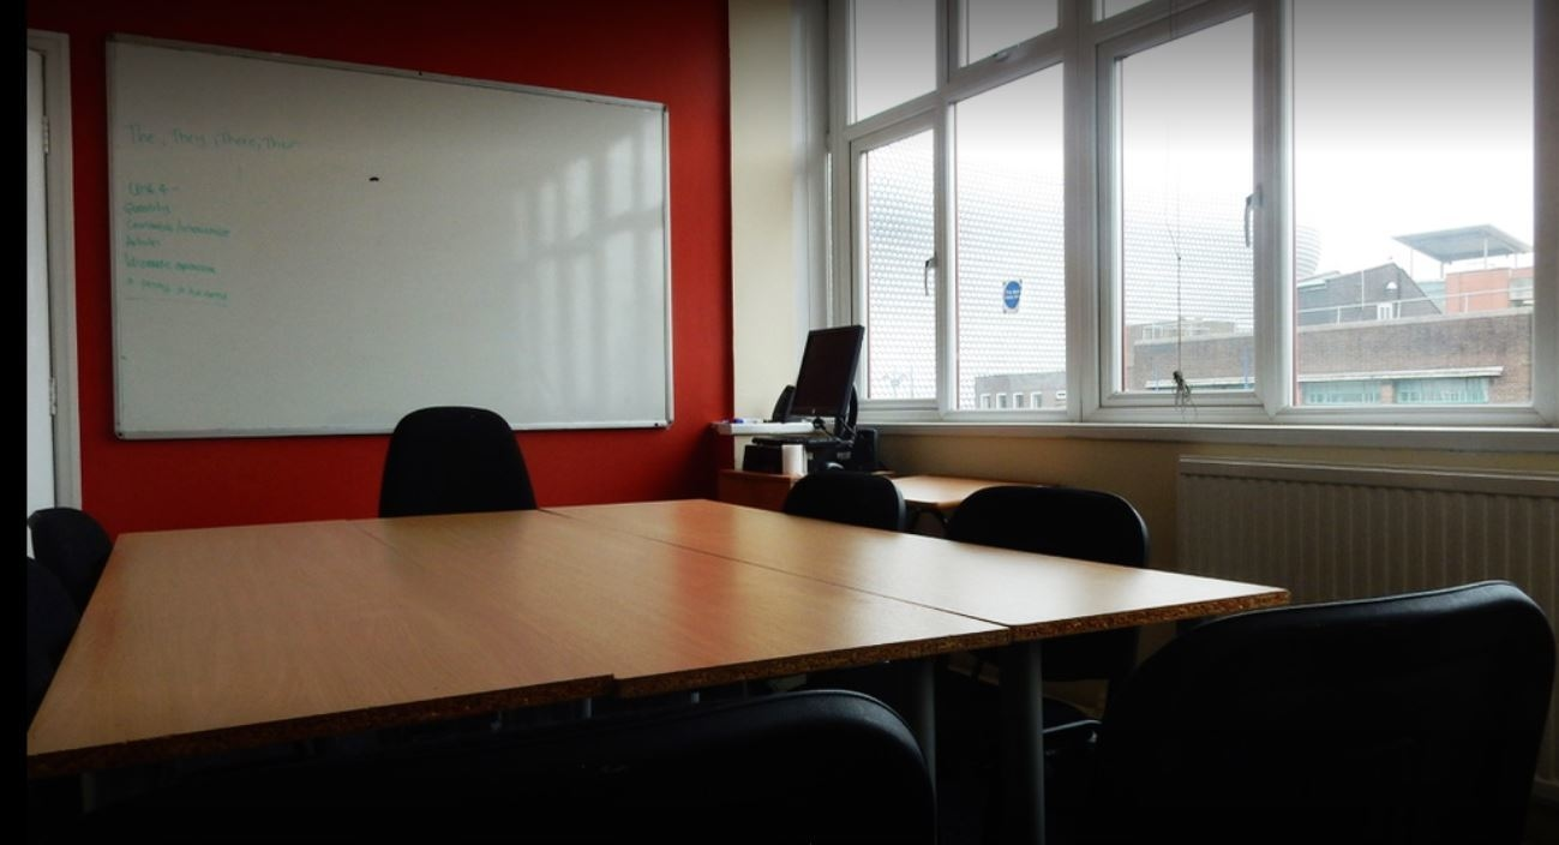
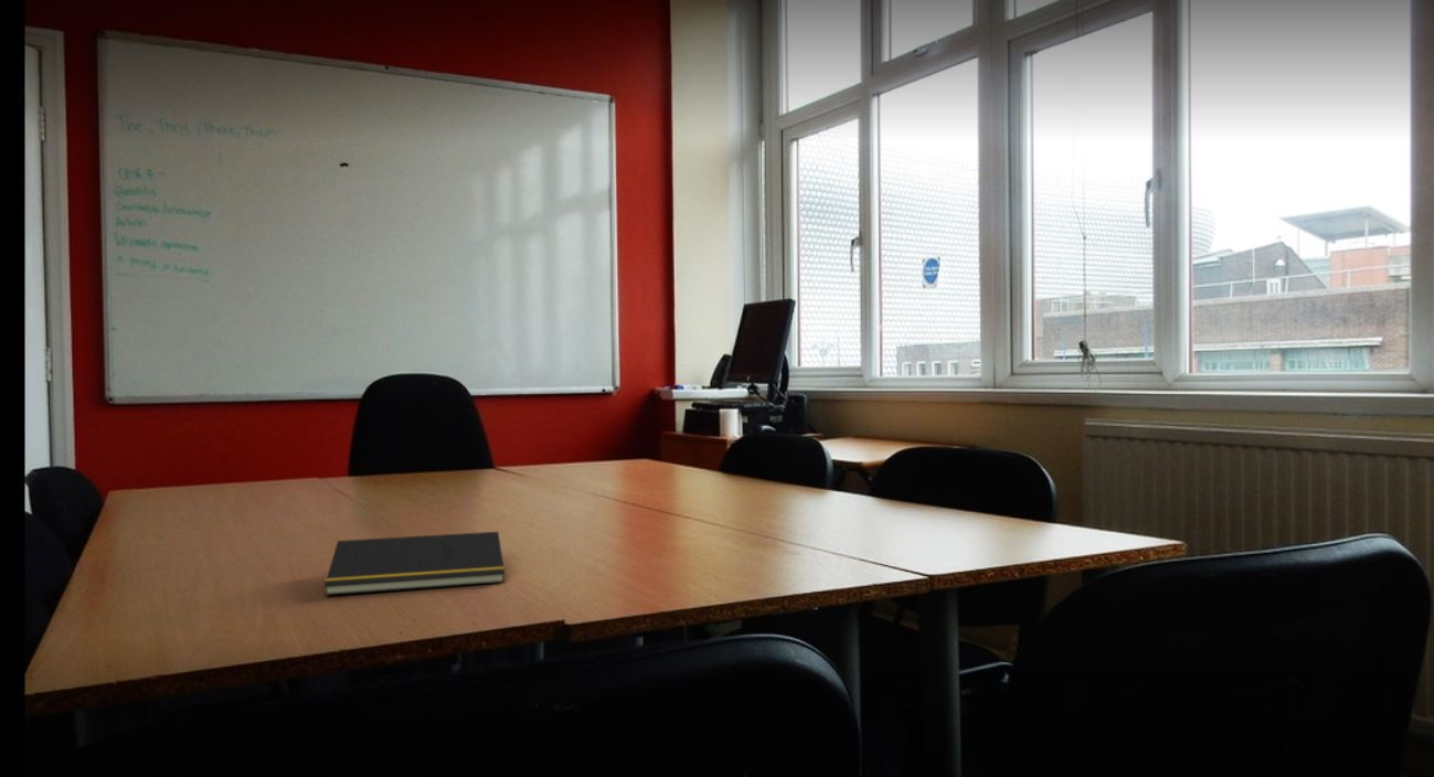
+ notepad [323,531,506,596]
